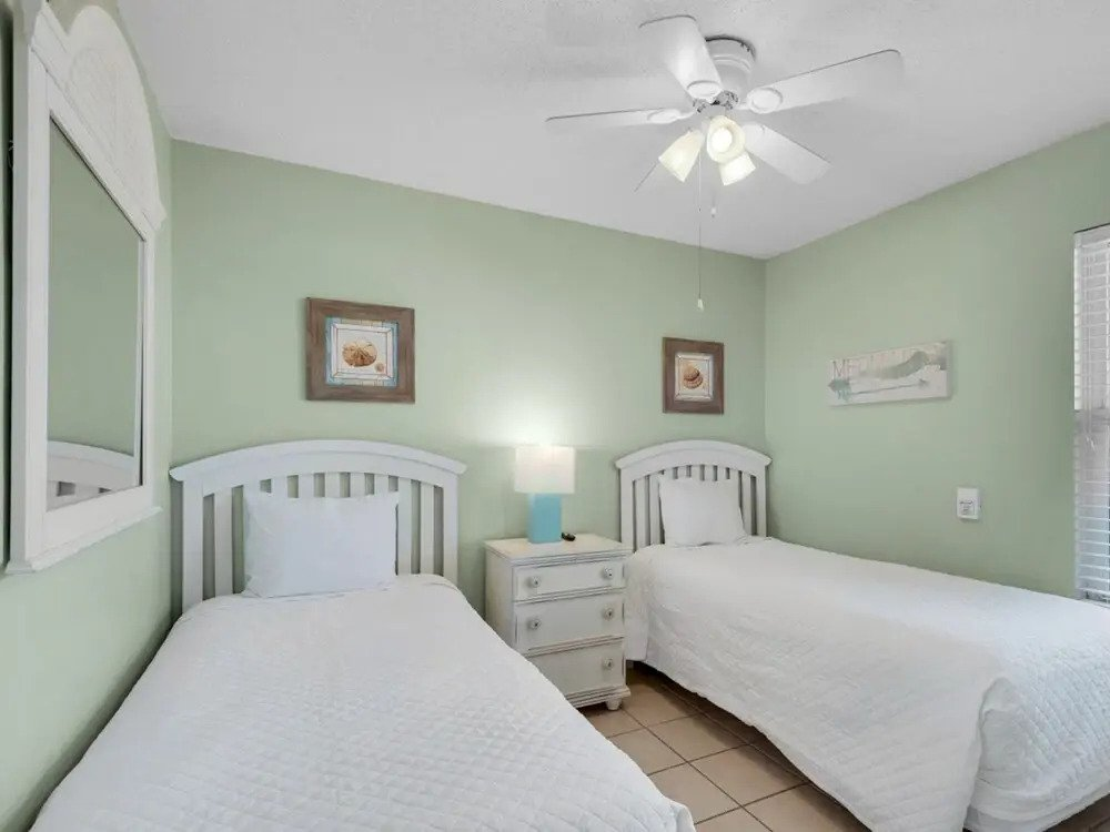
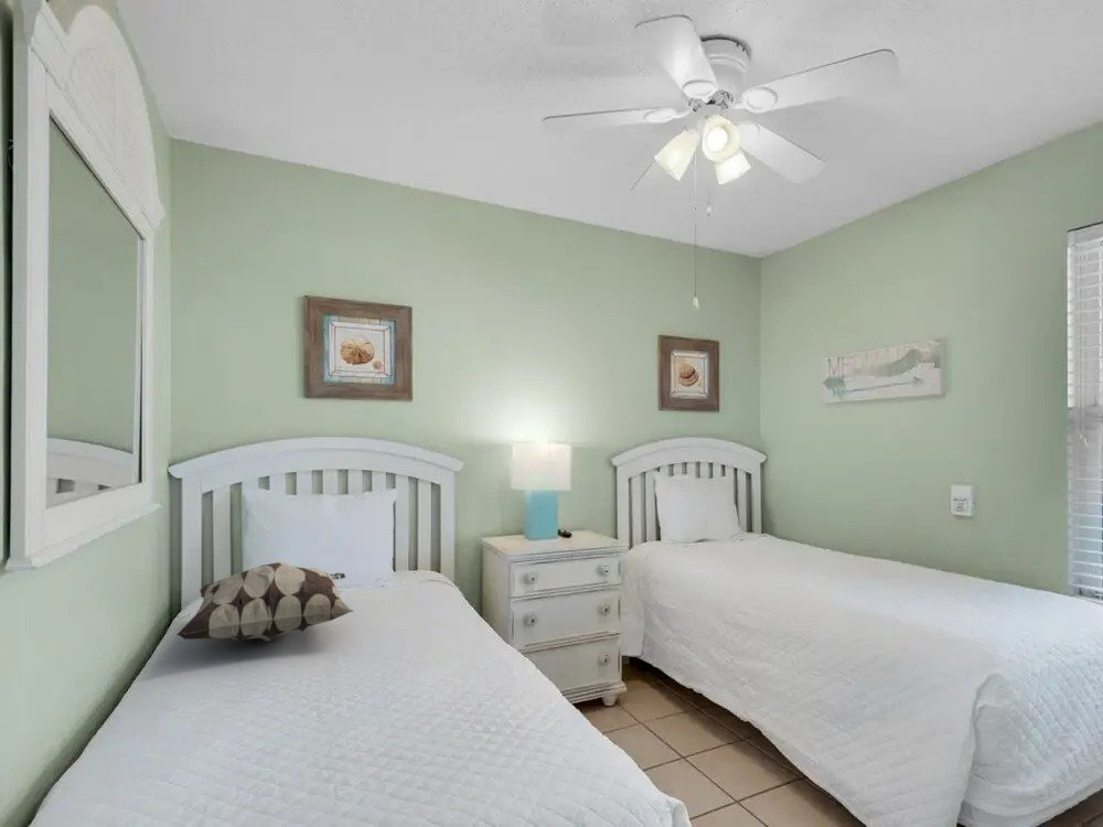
+ decorative pillow [175,561,355,642]
